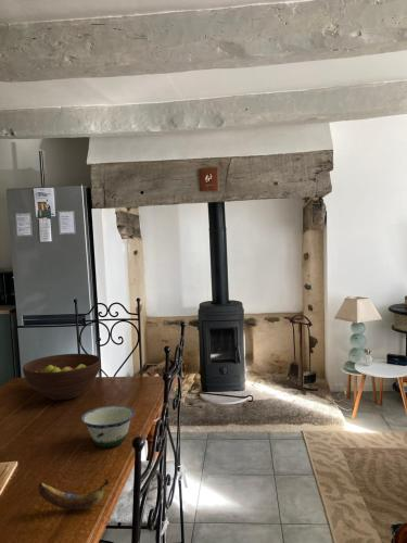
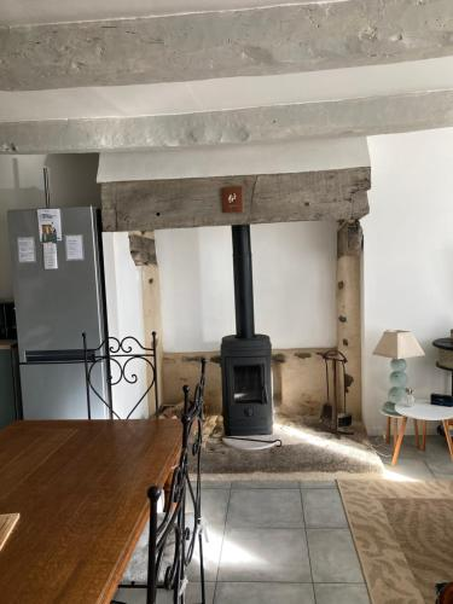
- bowl [80,405,136,449]
- banana [38,478,110,512]
- fruit bowl [22,353,102,401]
